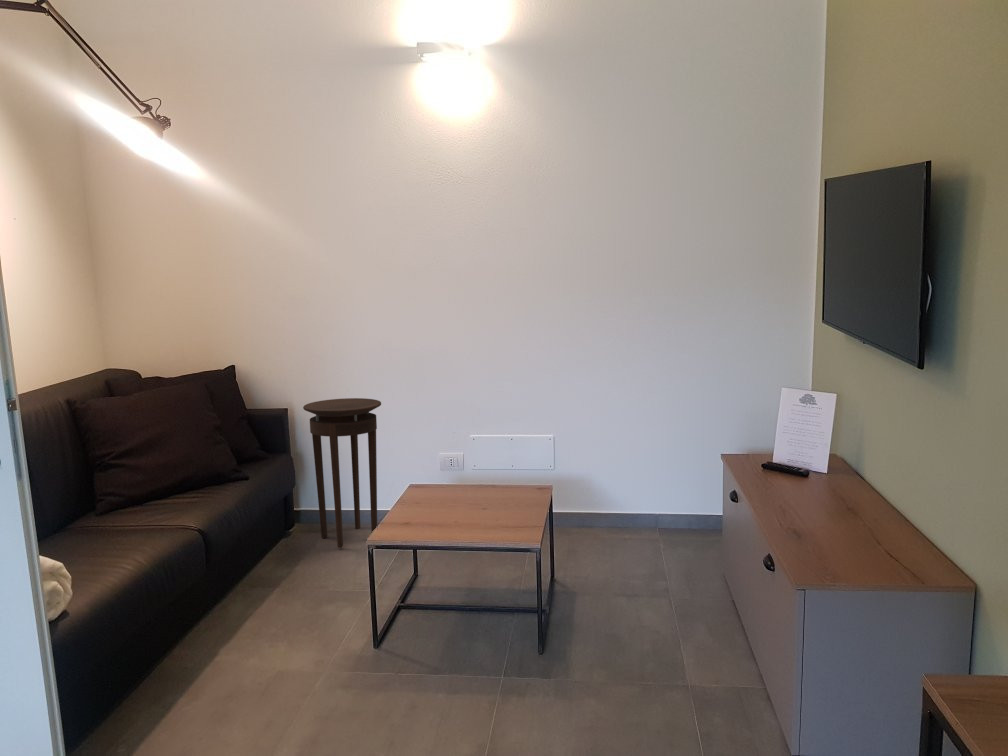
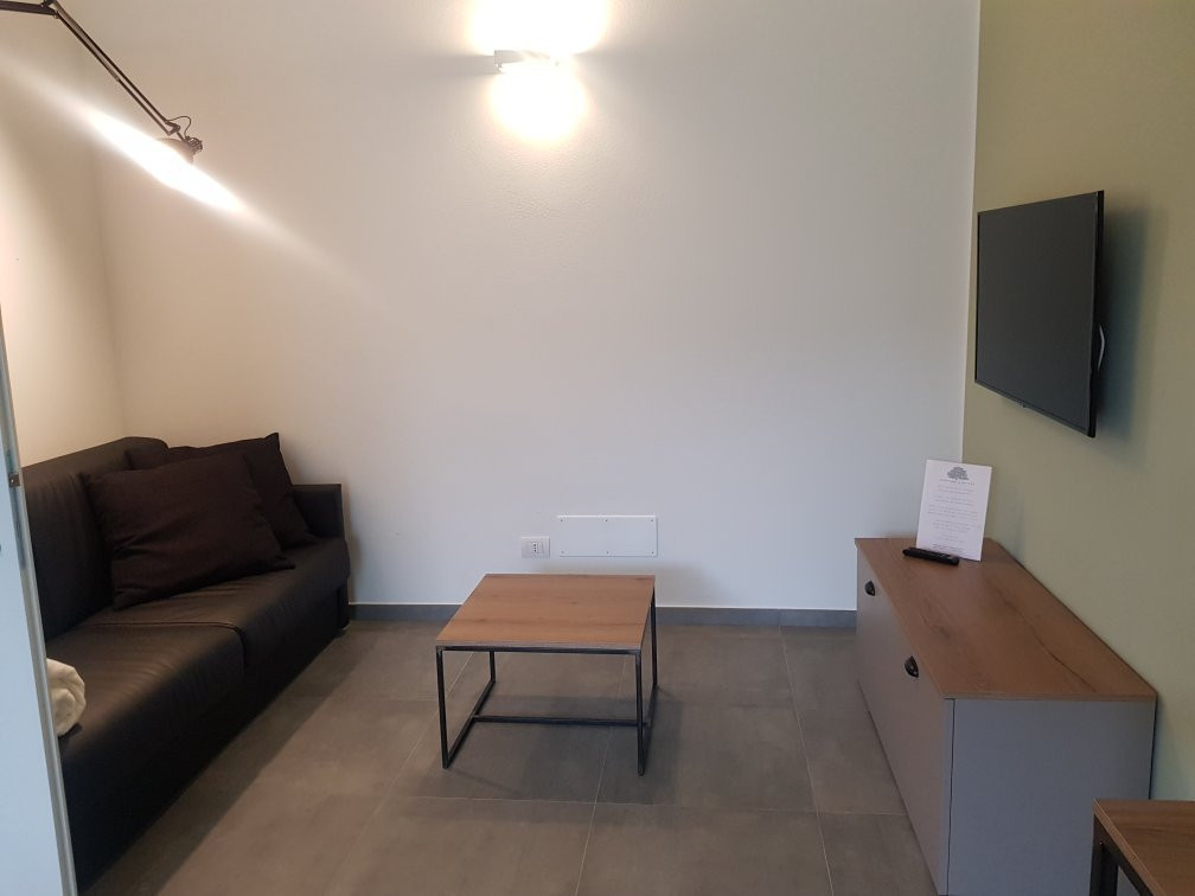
- stool [302,397,382,549]
